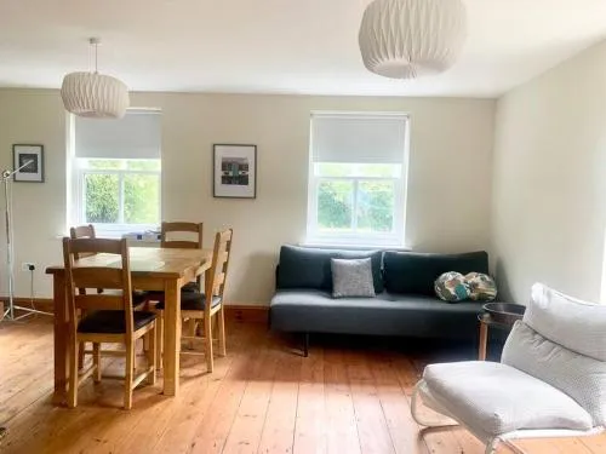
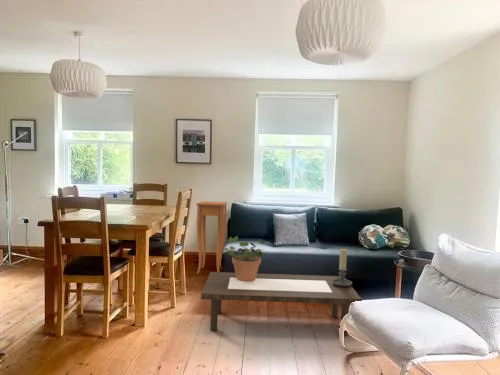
+ potted plant [223,235,269,281]
+ side table [195,200,228,274]
+ candle holder [332,248,353,287]
+ coffee table [200,271,363,337]
